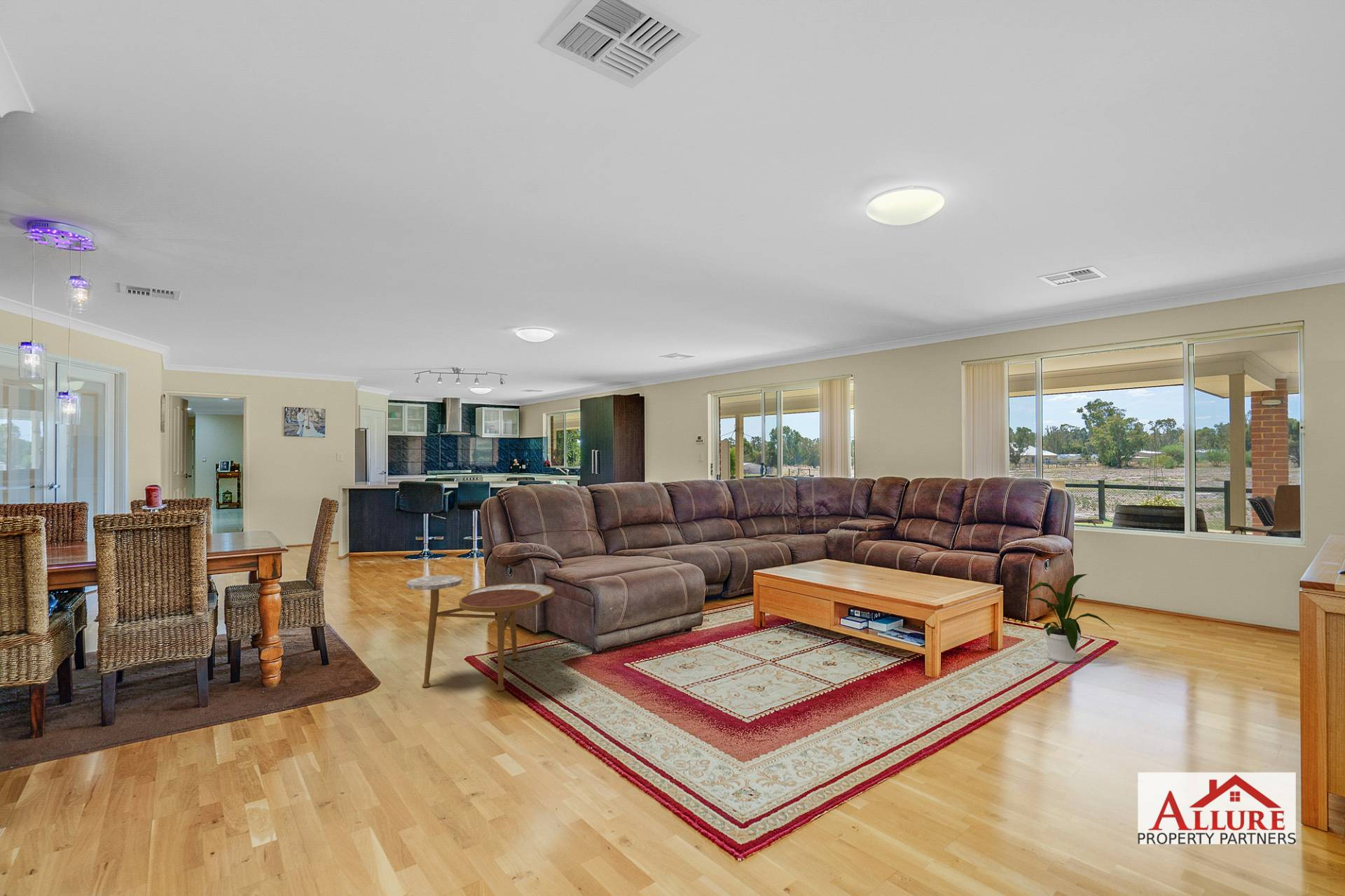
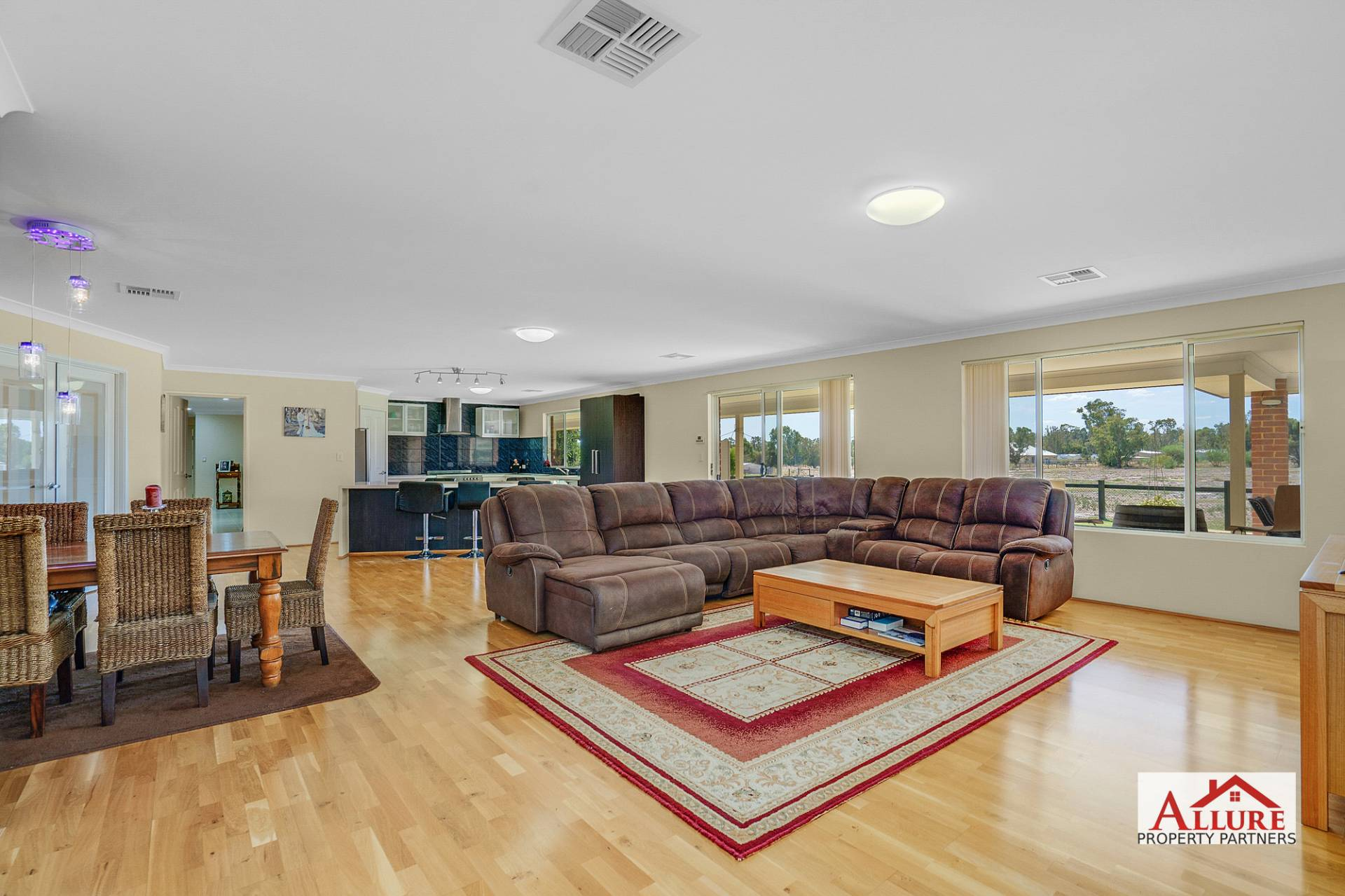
- side table [406,574,555,692]
- house plant [1024,574,1115,663]
